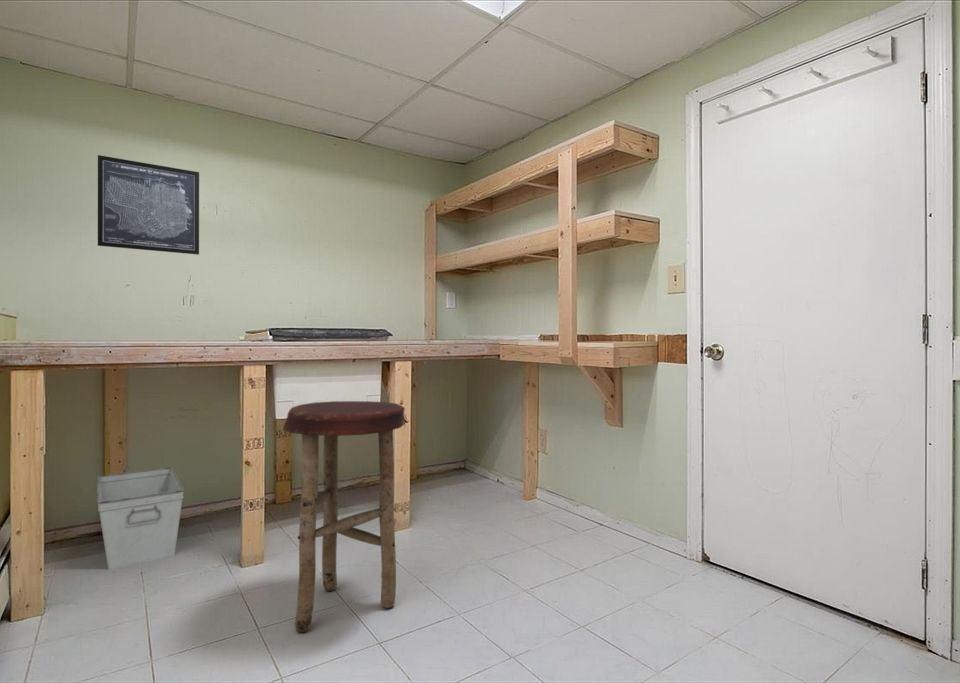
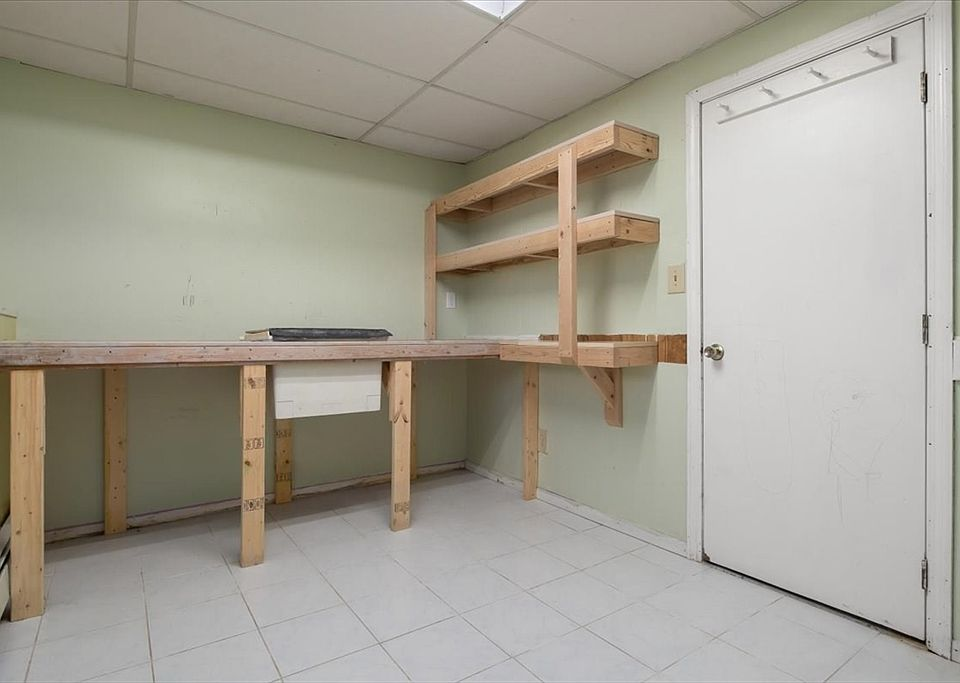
- storage bin [96,466,185,570]
- stool [282,400,406,633]
- wall art [97,154,200,256]
